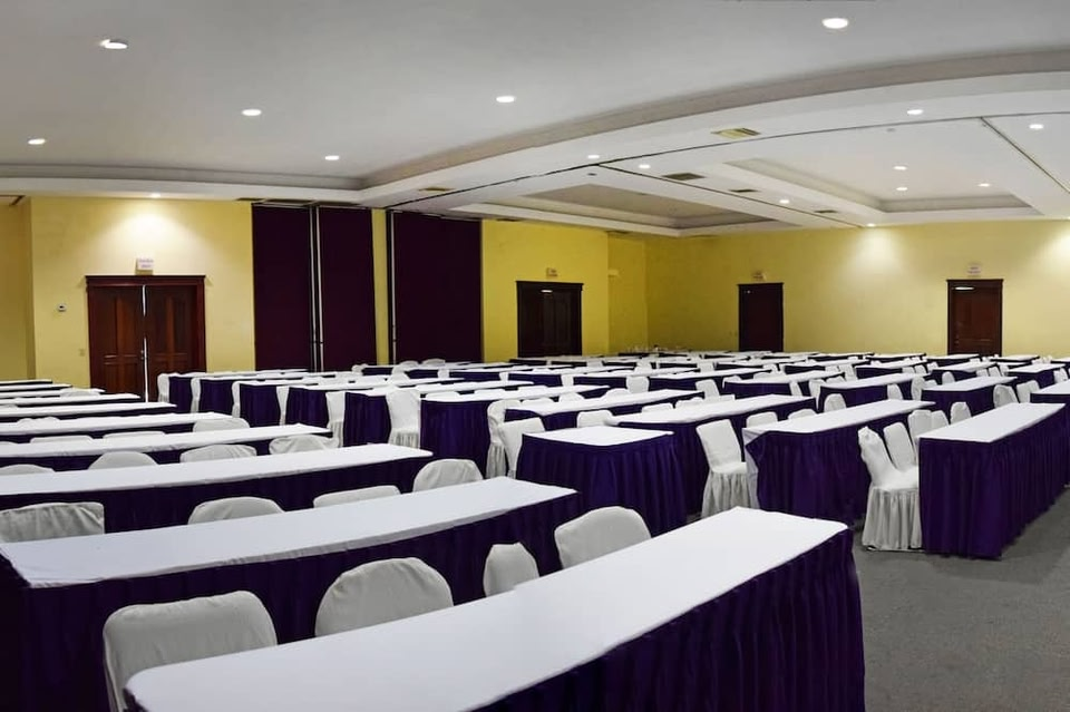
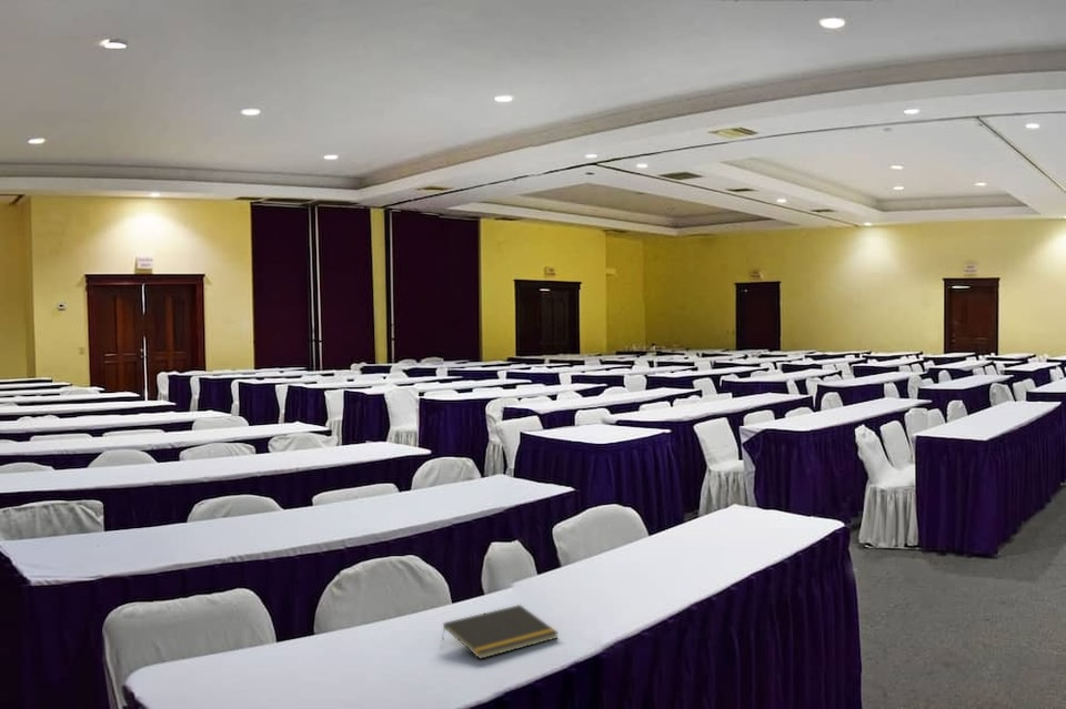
+ notepad [441,604,560,660]
